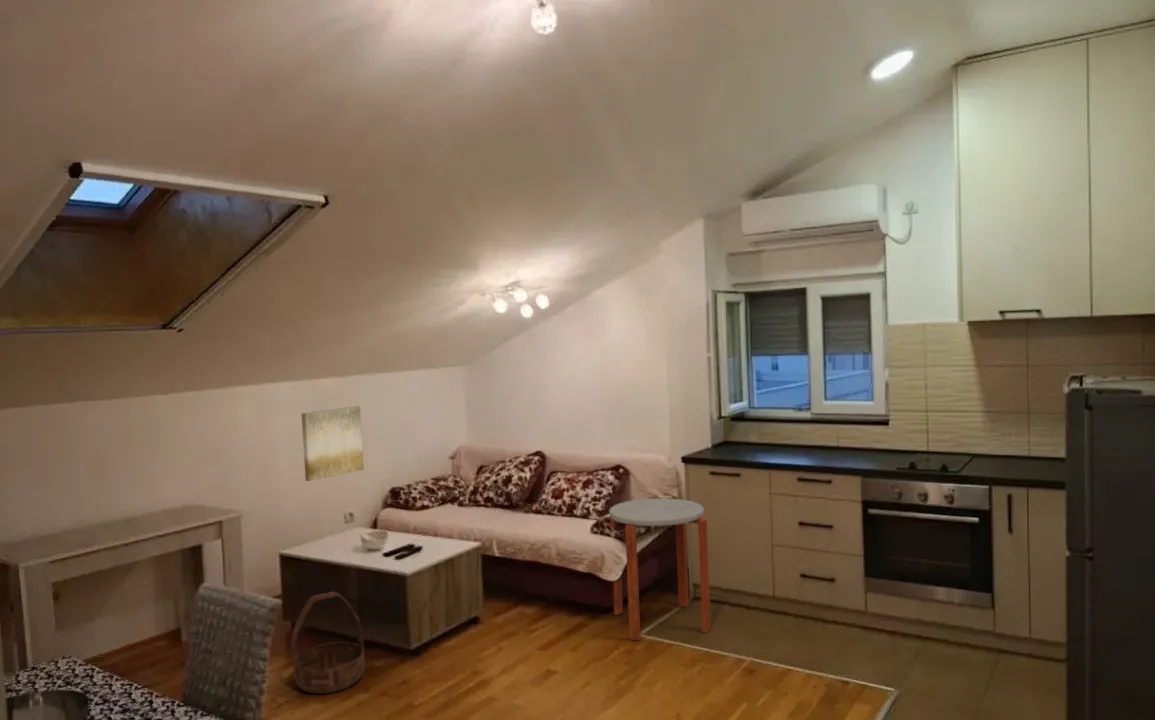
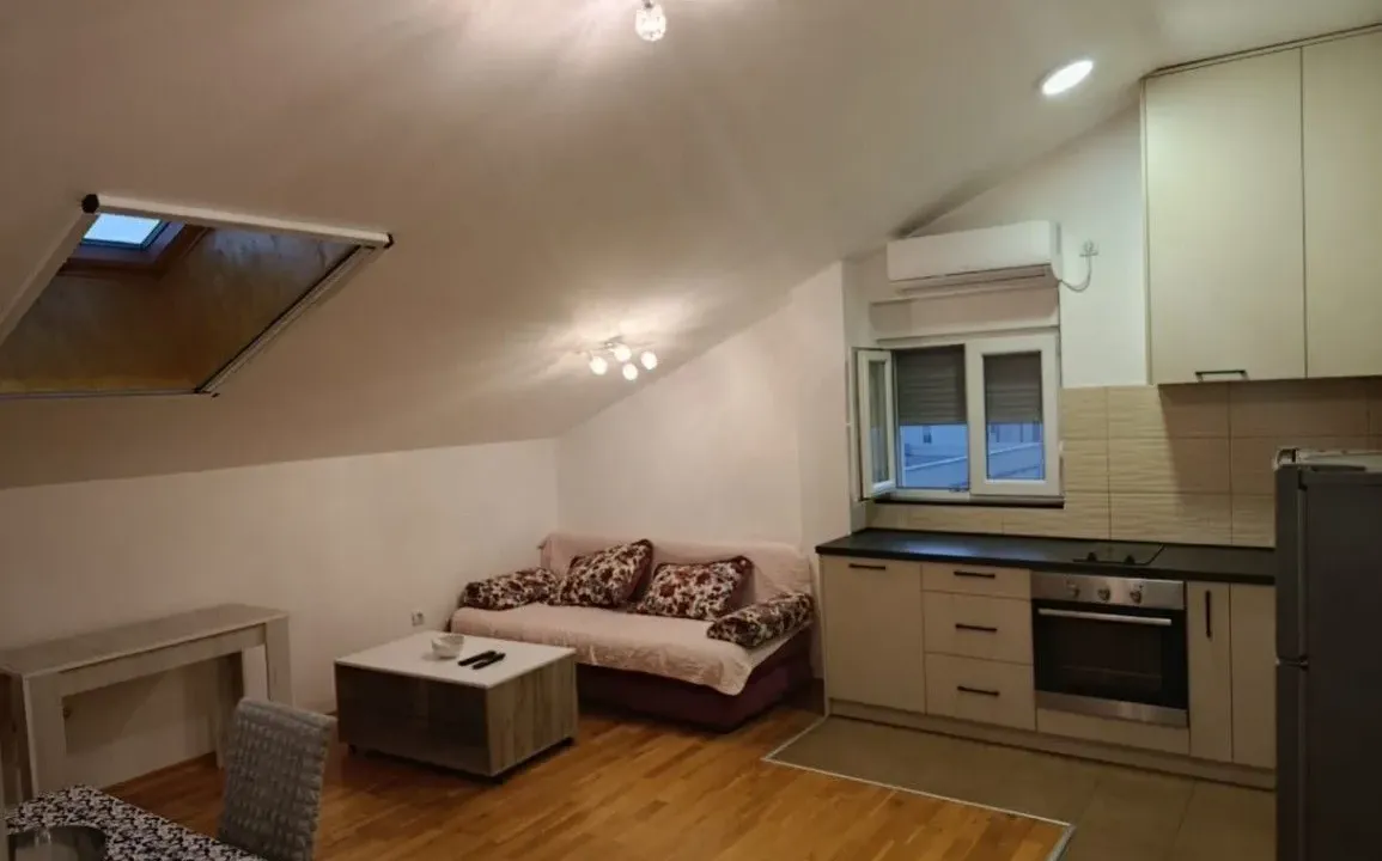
- wall art [301,405,365,482]
- side table [608,497,712,642]
- basket [291,591,366,695]
